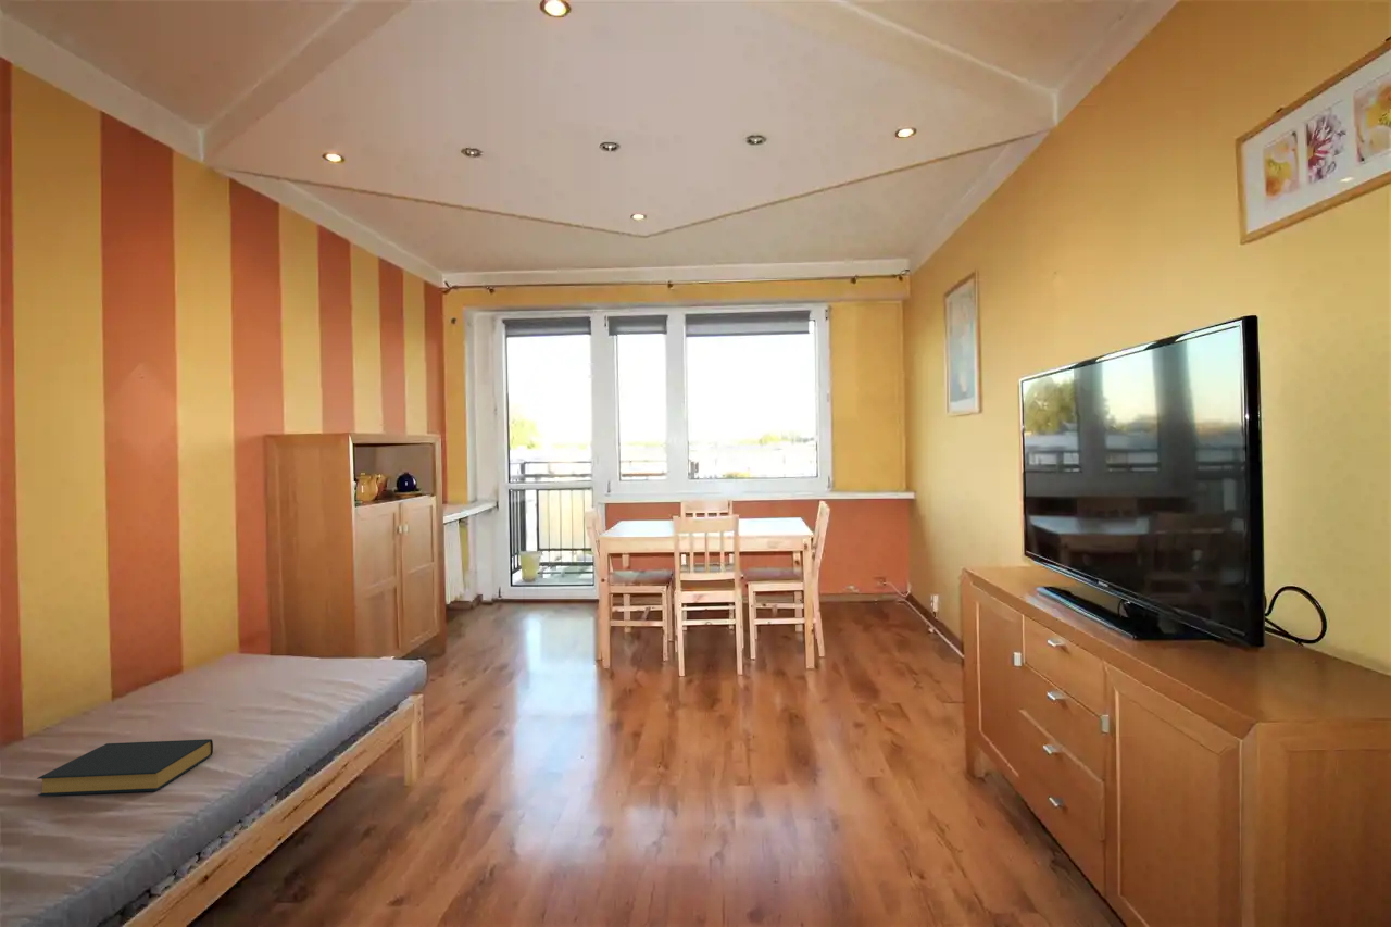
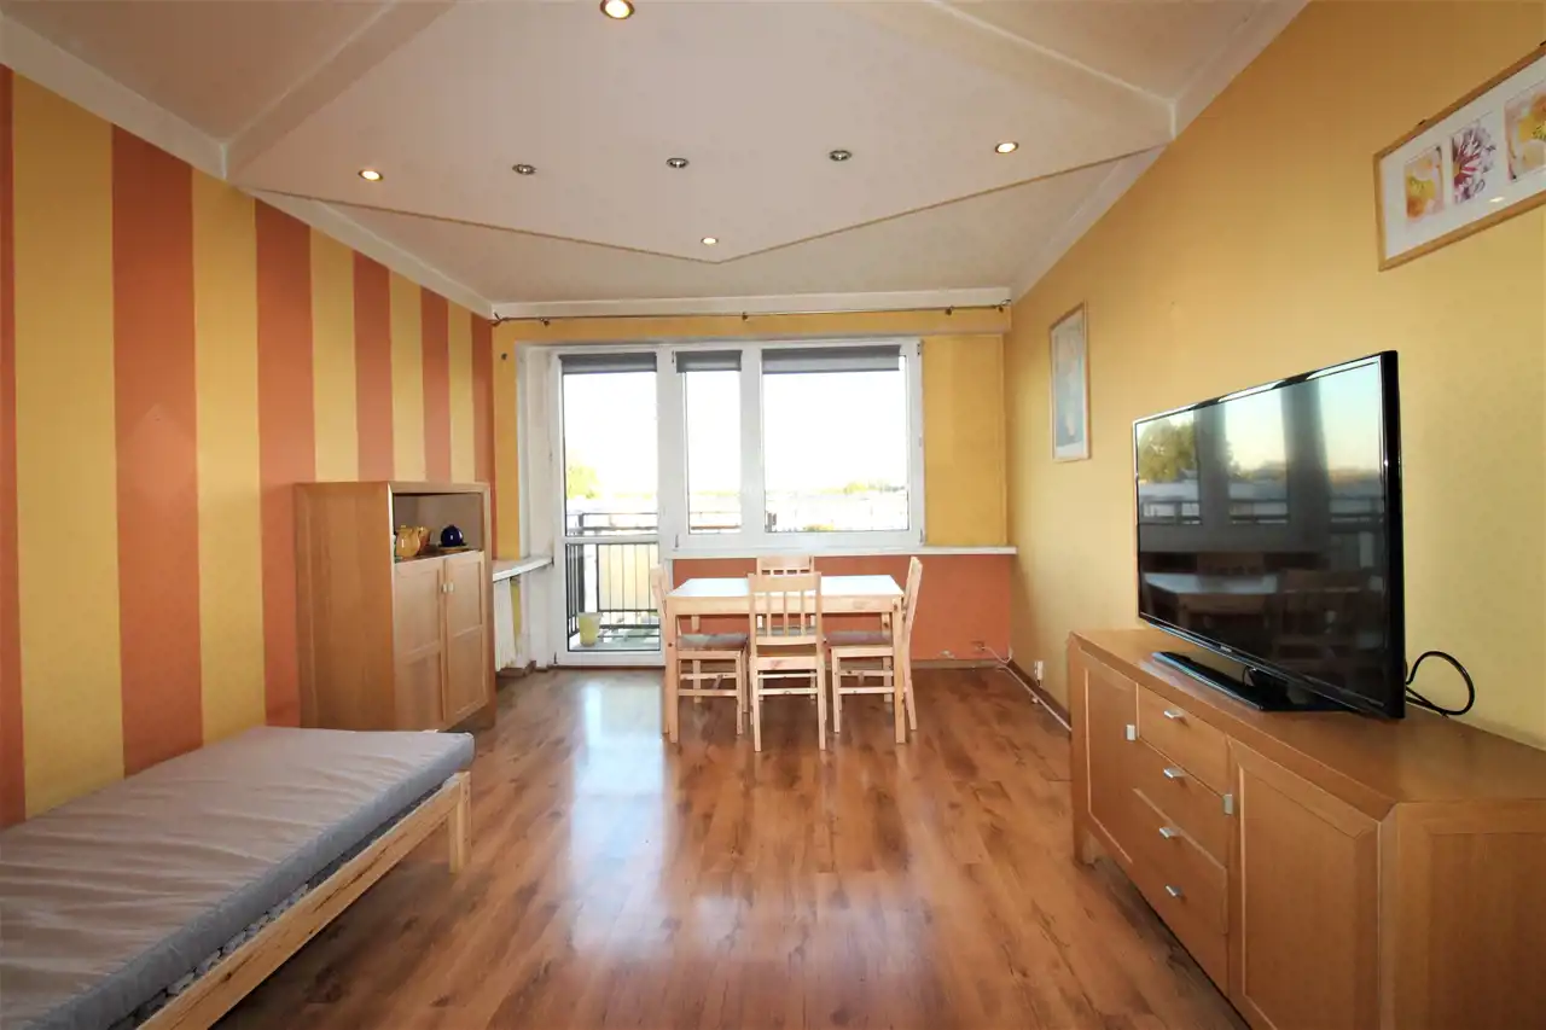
- hardback book [36,738,214,797]
